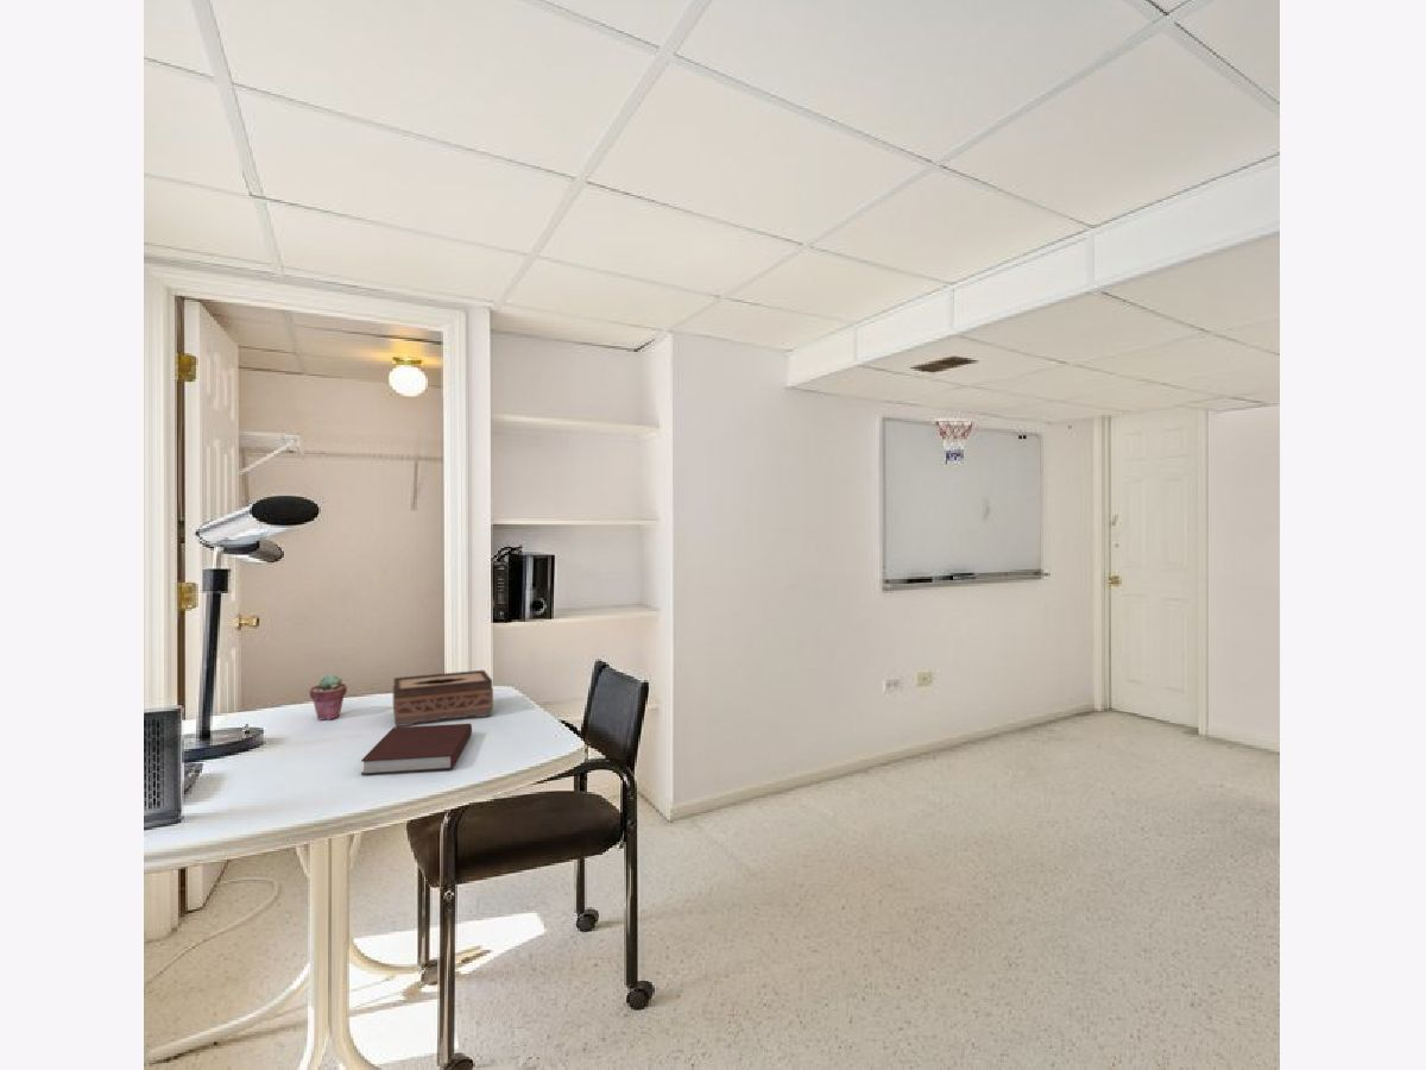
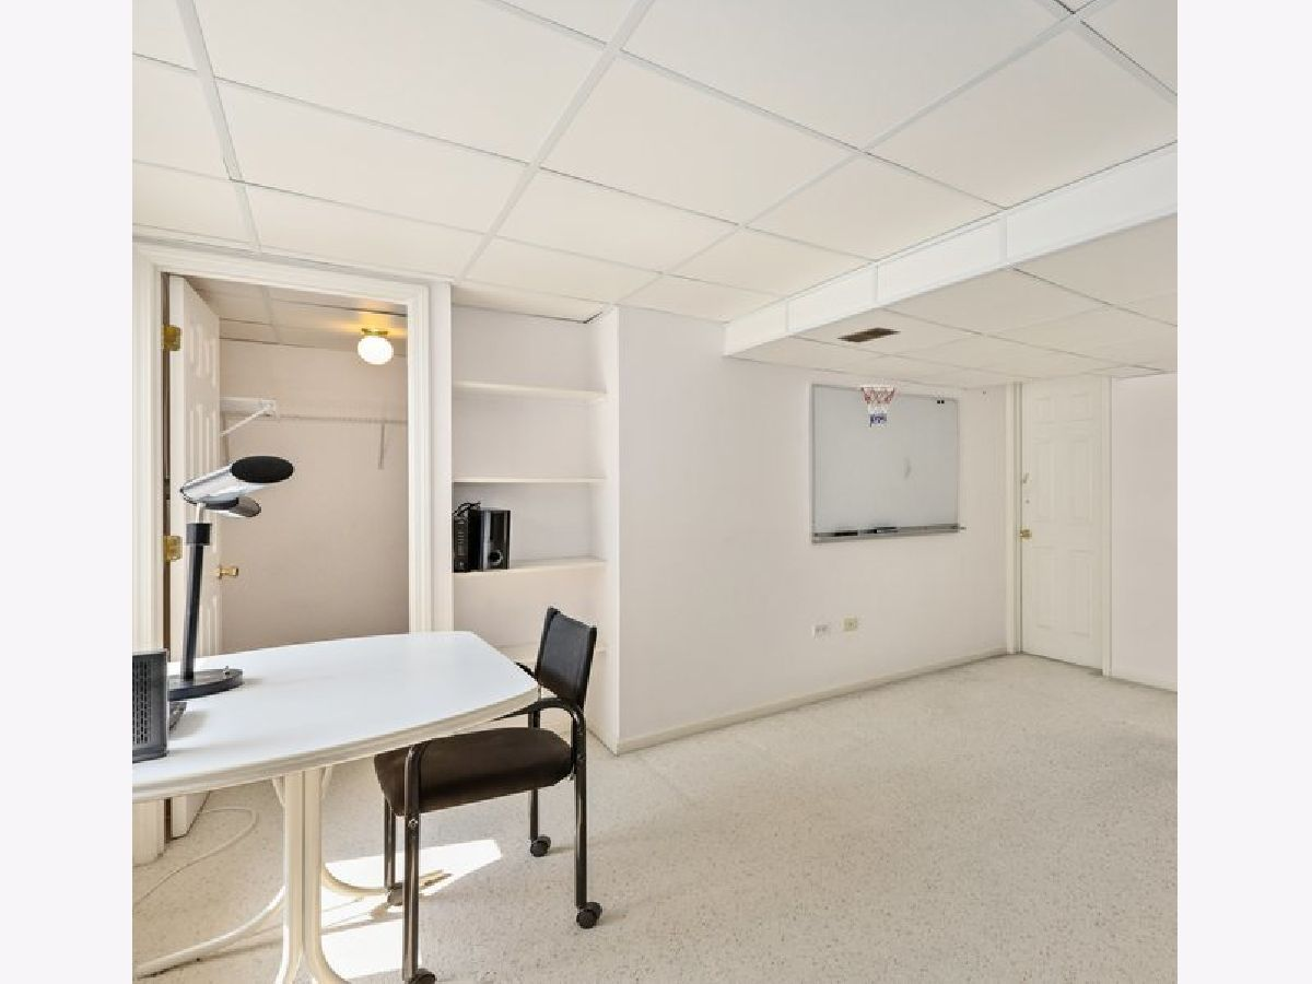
- tissue box [392,669,494,728]
- notebook [360,723,473,776]
- potted succulent [309,673,348,720]
